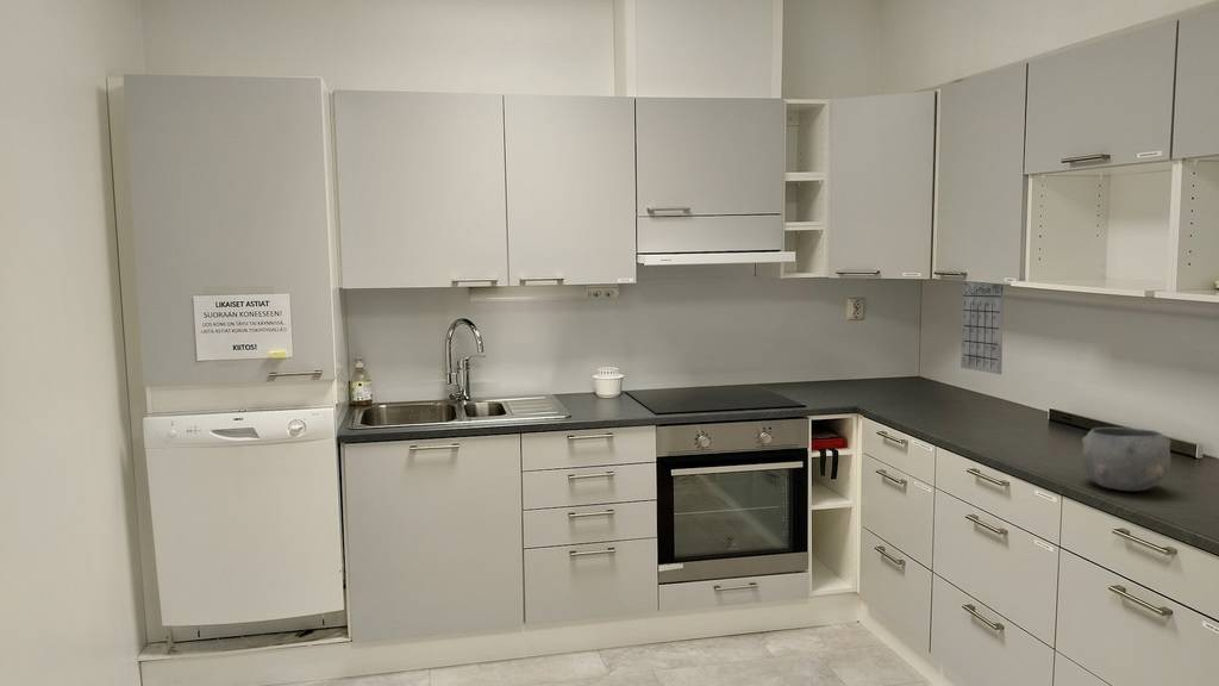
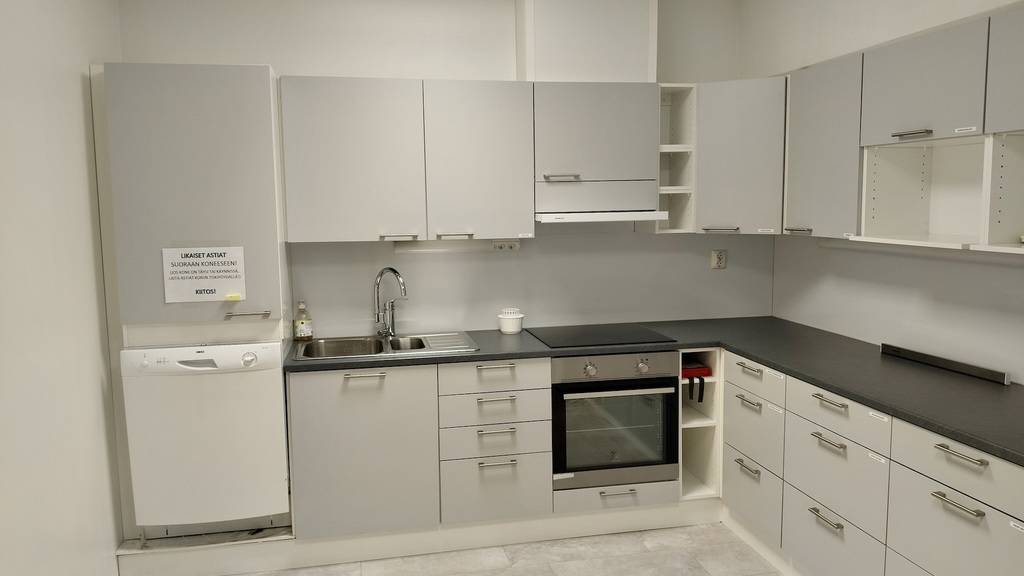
- calendar [959,280,1005,375]
- bowl [1081,426,1171,492]
